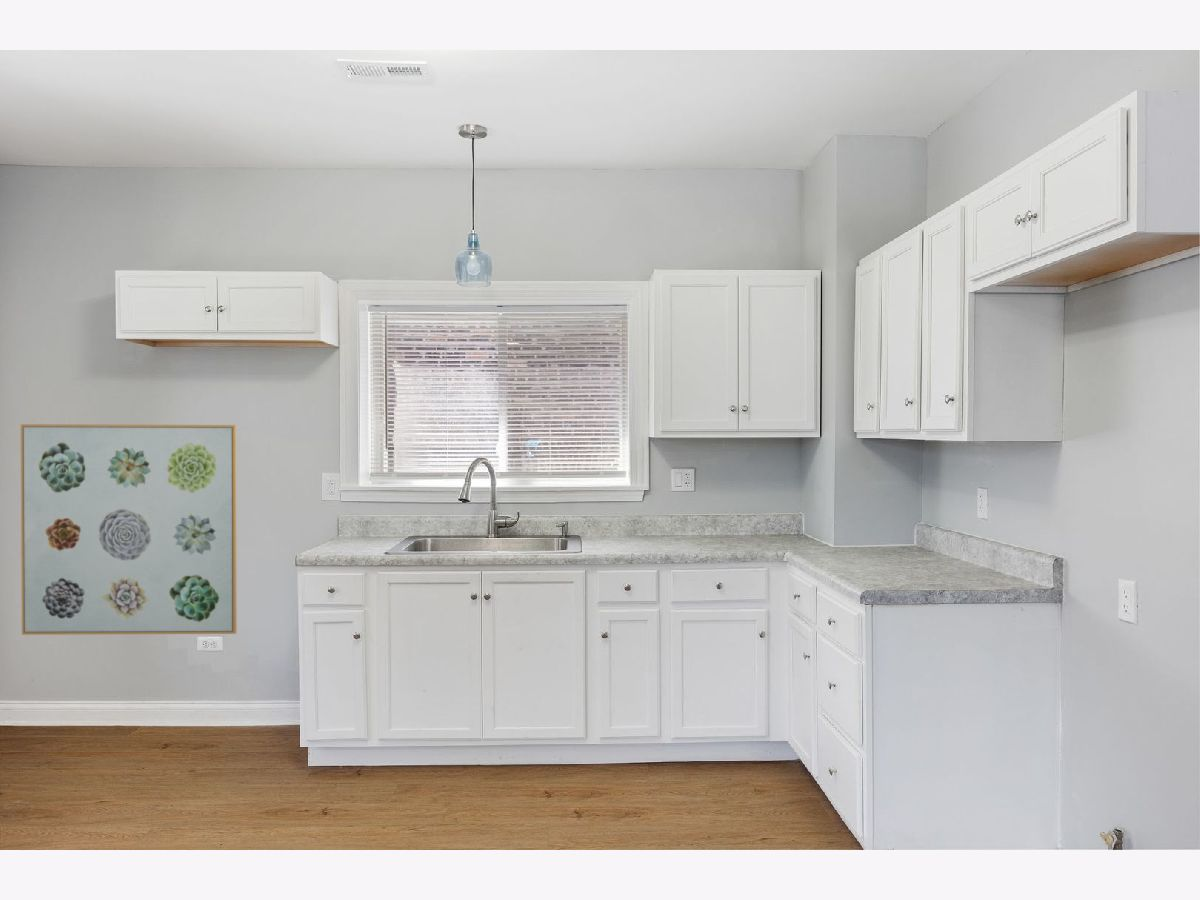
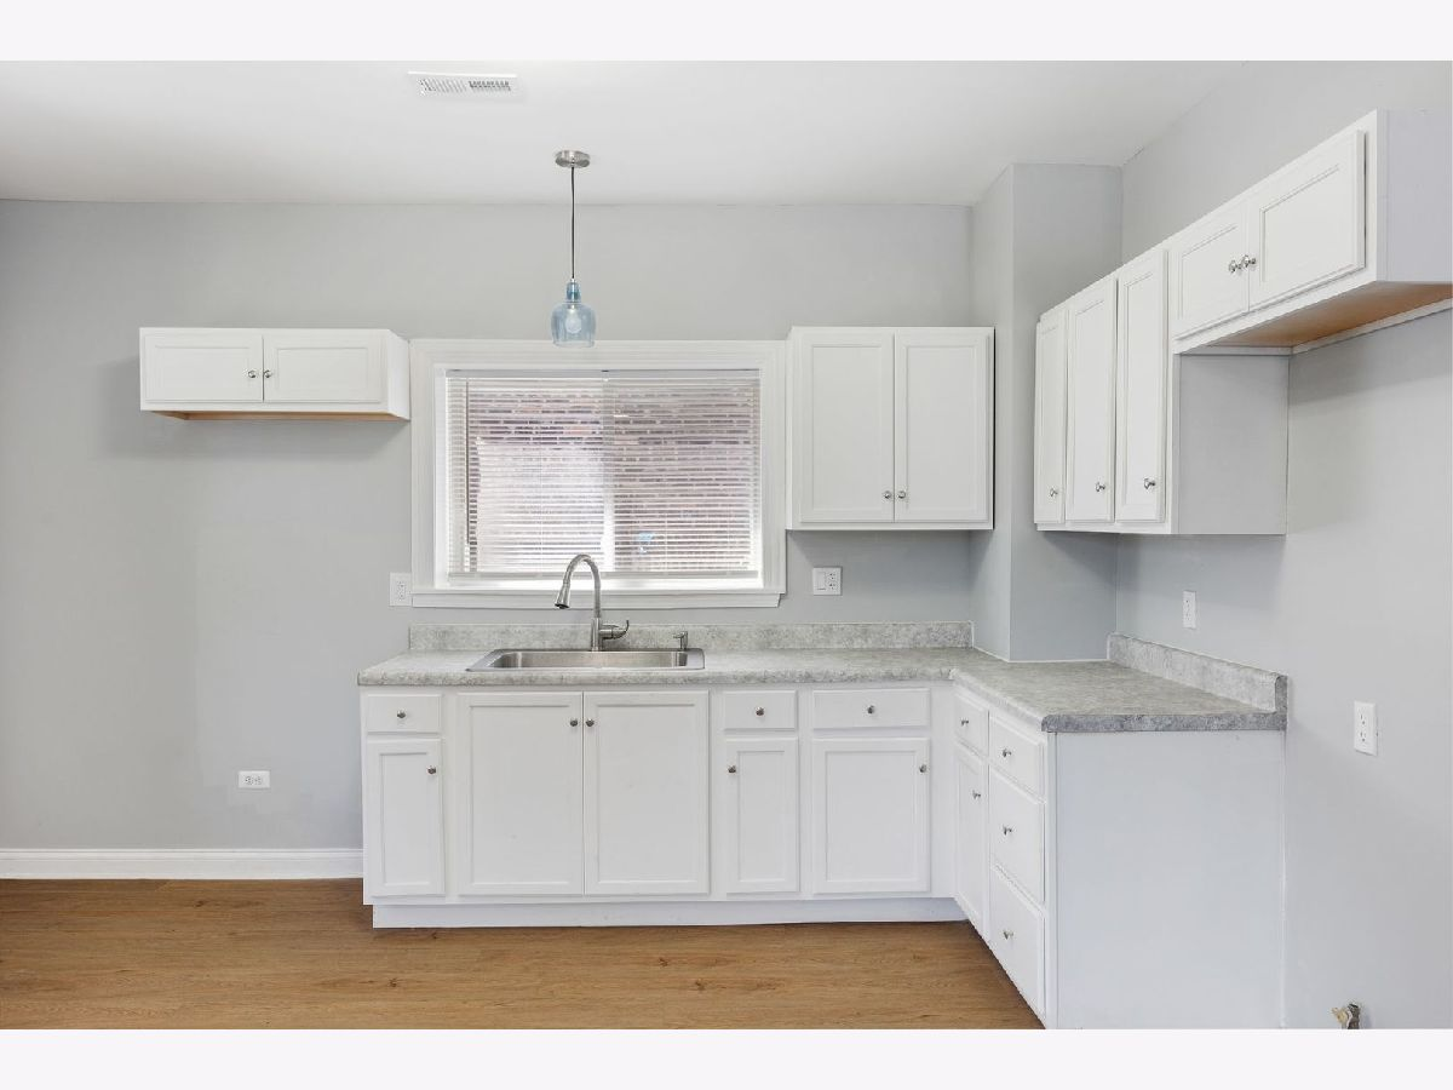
- wall art [20,423,238,636]
